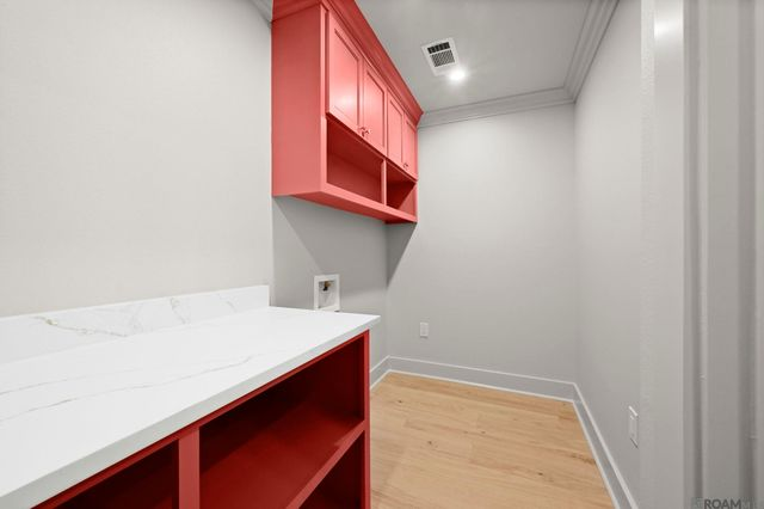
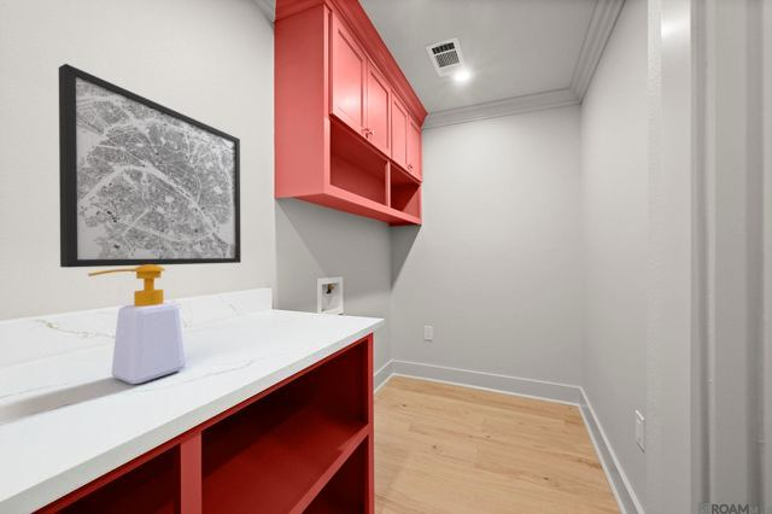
+ soap bottle [87,264,186,385]
+ wall art [58,63,242,269]
